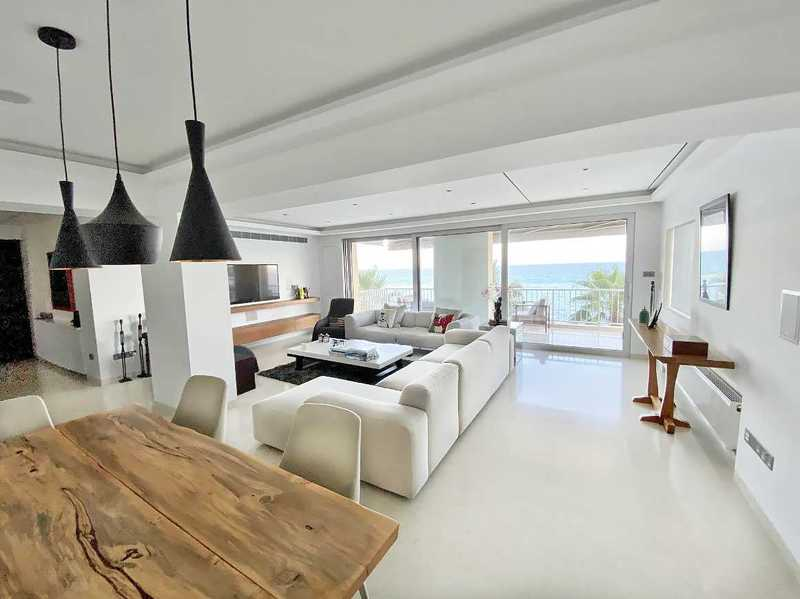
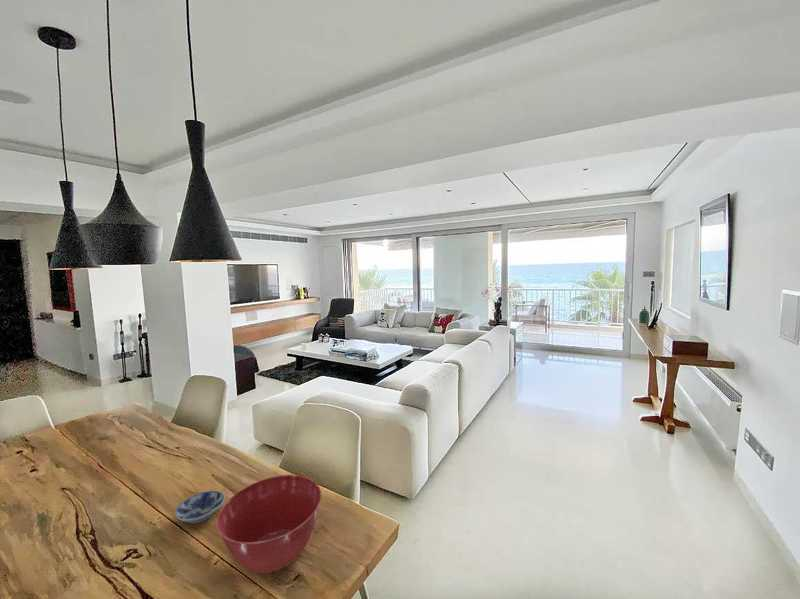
+ mixing bowl [215,474,322,575]
+ bowl [174,490,226,525]
